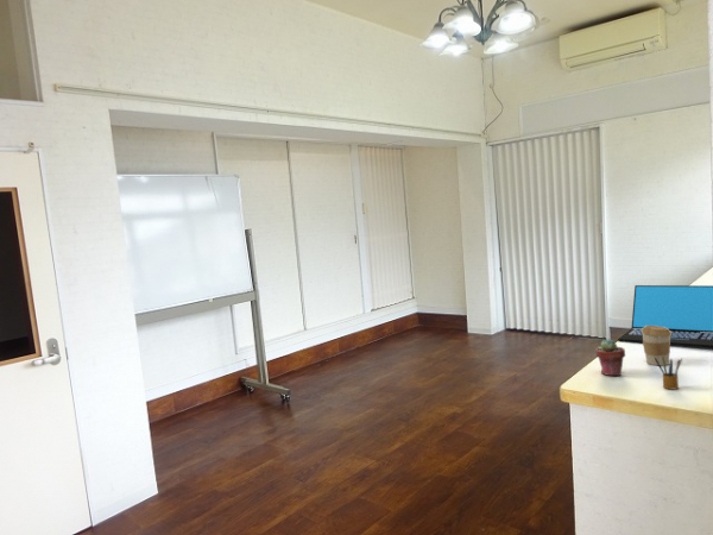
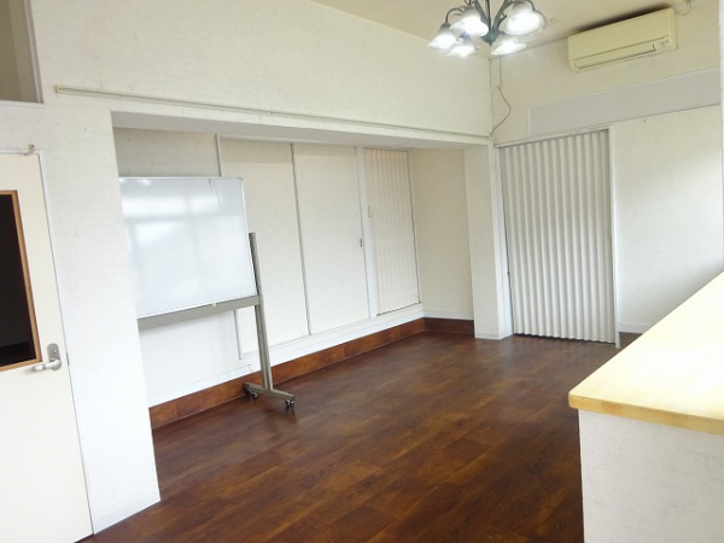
- pencil box [655,357,683,390]
- laptop [617,284,713,350]
- coffee cup [642,326,671,366]
- potted succulent [594,338,626,377]
